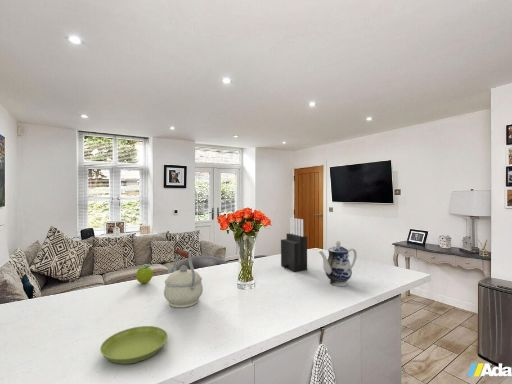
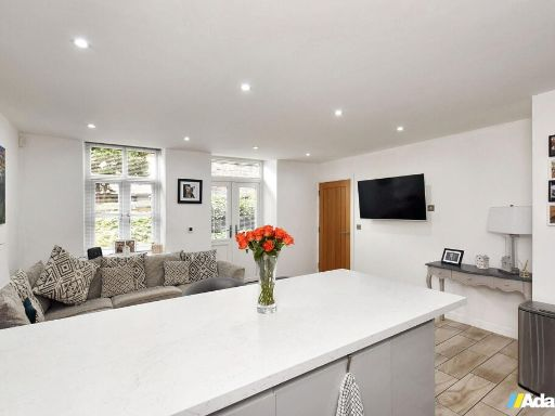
- fruit [135,265,154,285]
- kettle [163,248,204,309]
- saucer [99,325,168,365]
- knife block [280,217,308,273]
- teapot [318,240,358,287]
